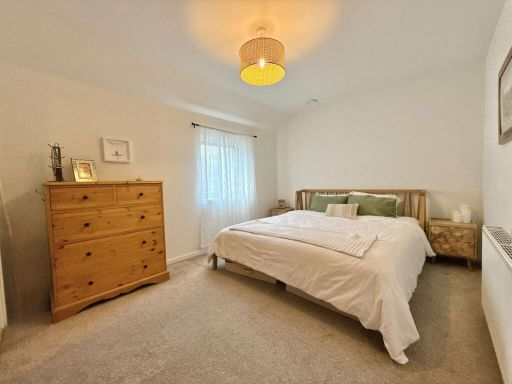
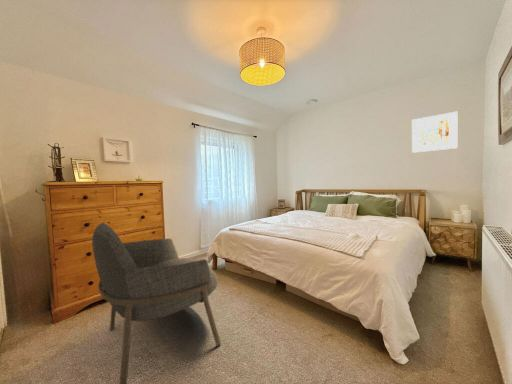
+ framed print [411,111,459,154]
+ armchair [91,222,222,384]
